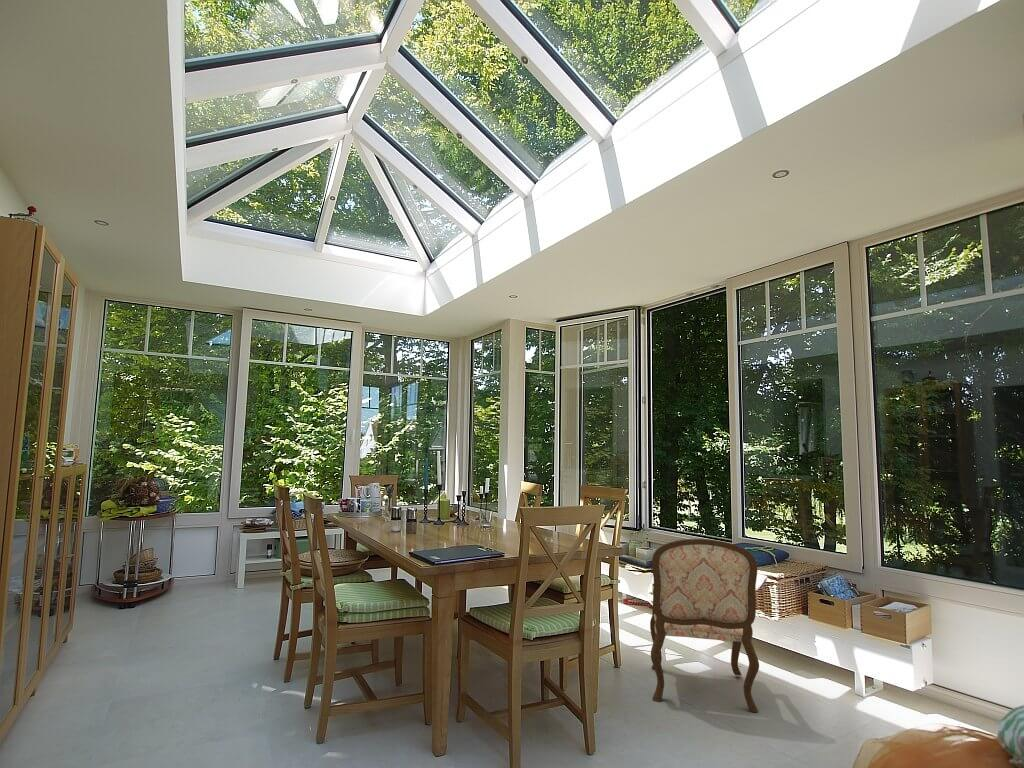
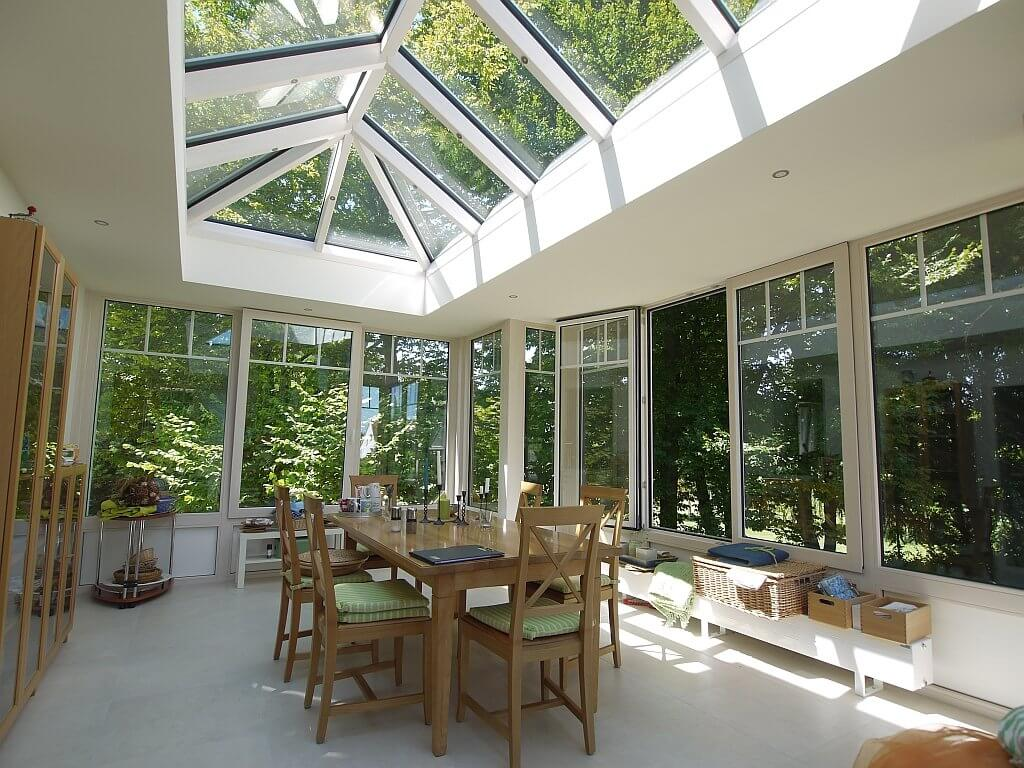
- armchair [649,538,760,713]
